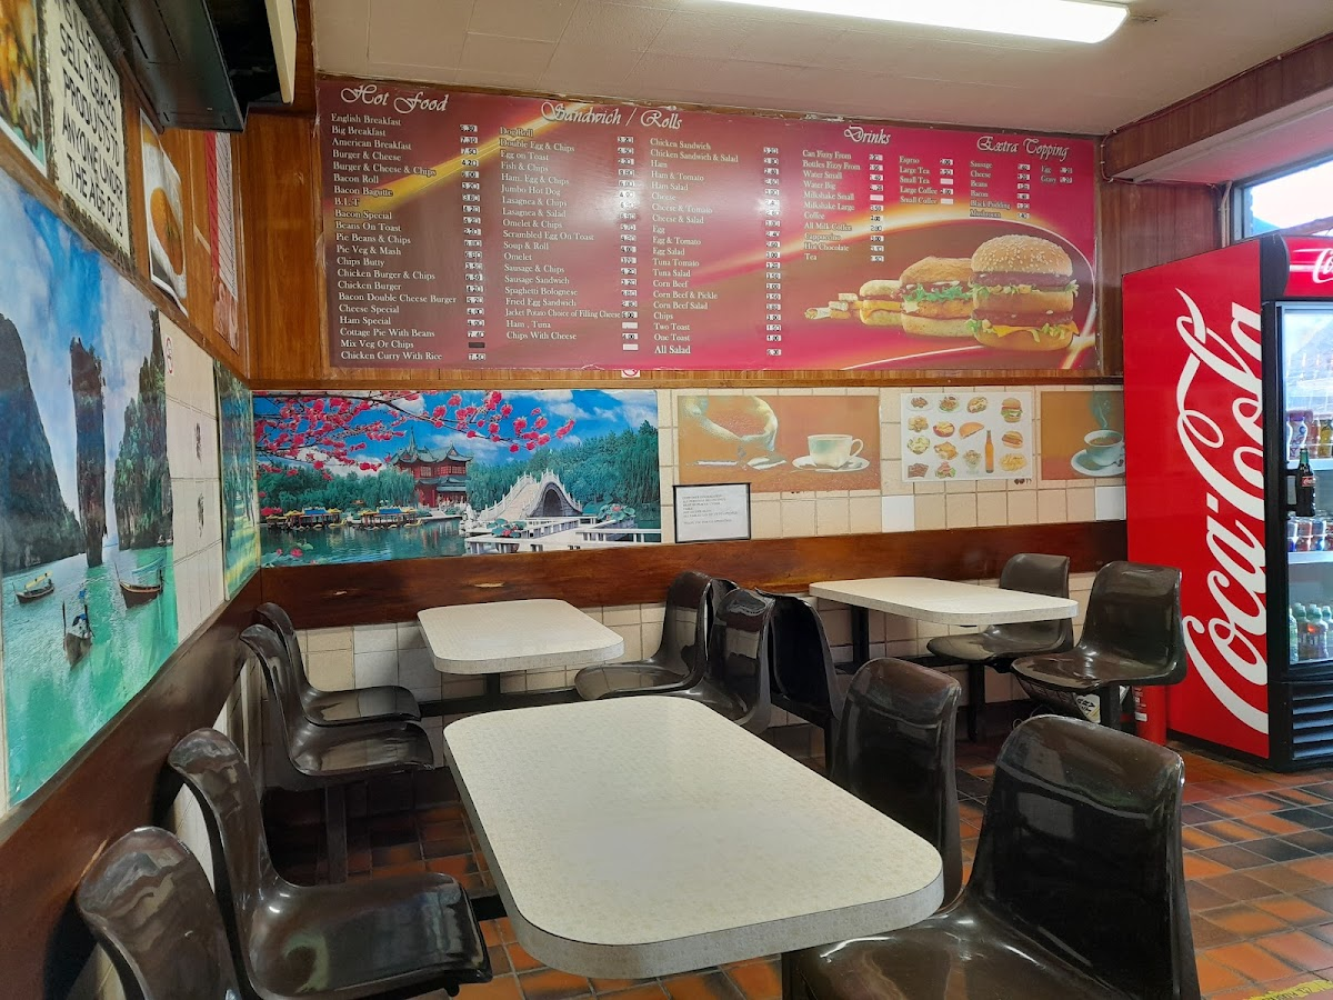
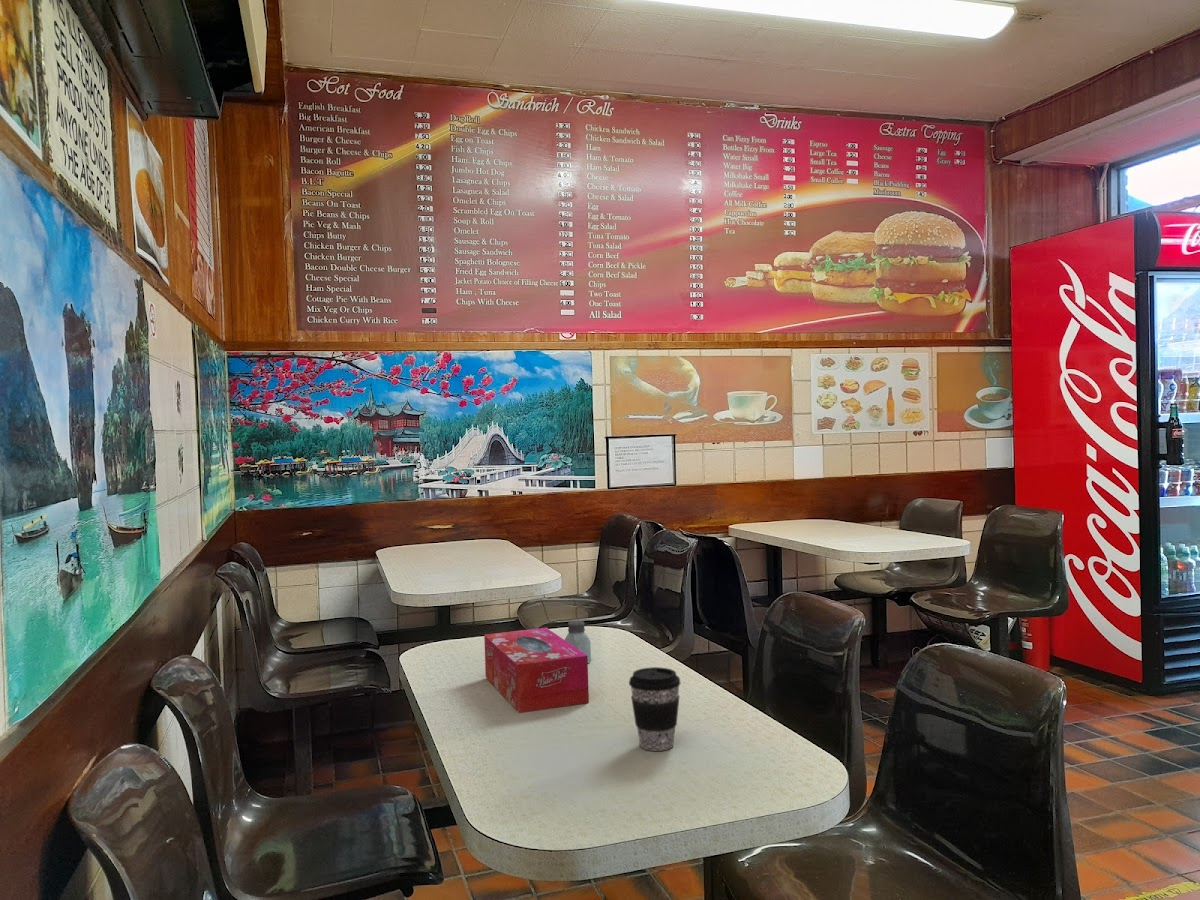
+ tissue box [483,627,590,714]
+ coffee cup [628,666,681,752]
+ saltshaker [564,620,592,663]
